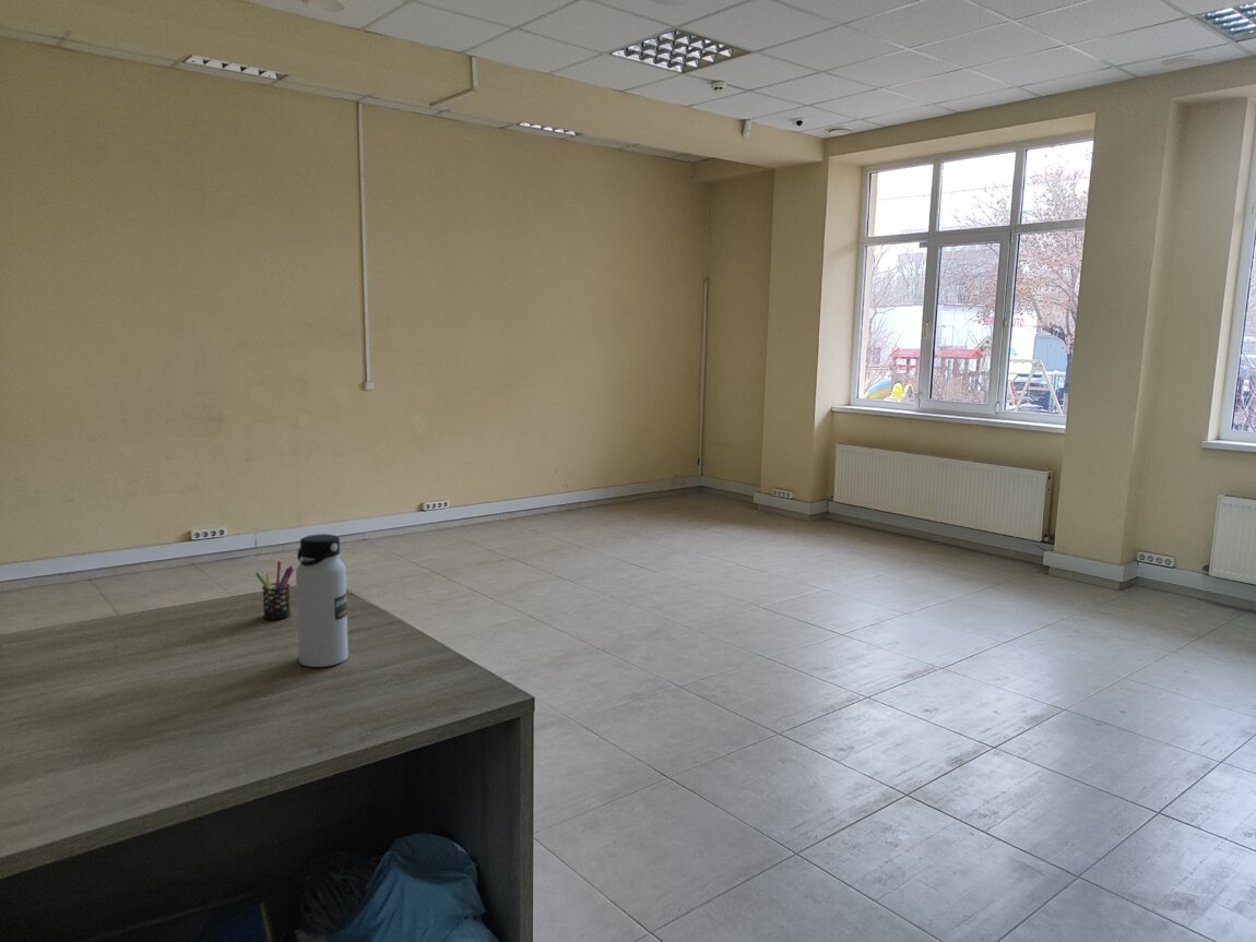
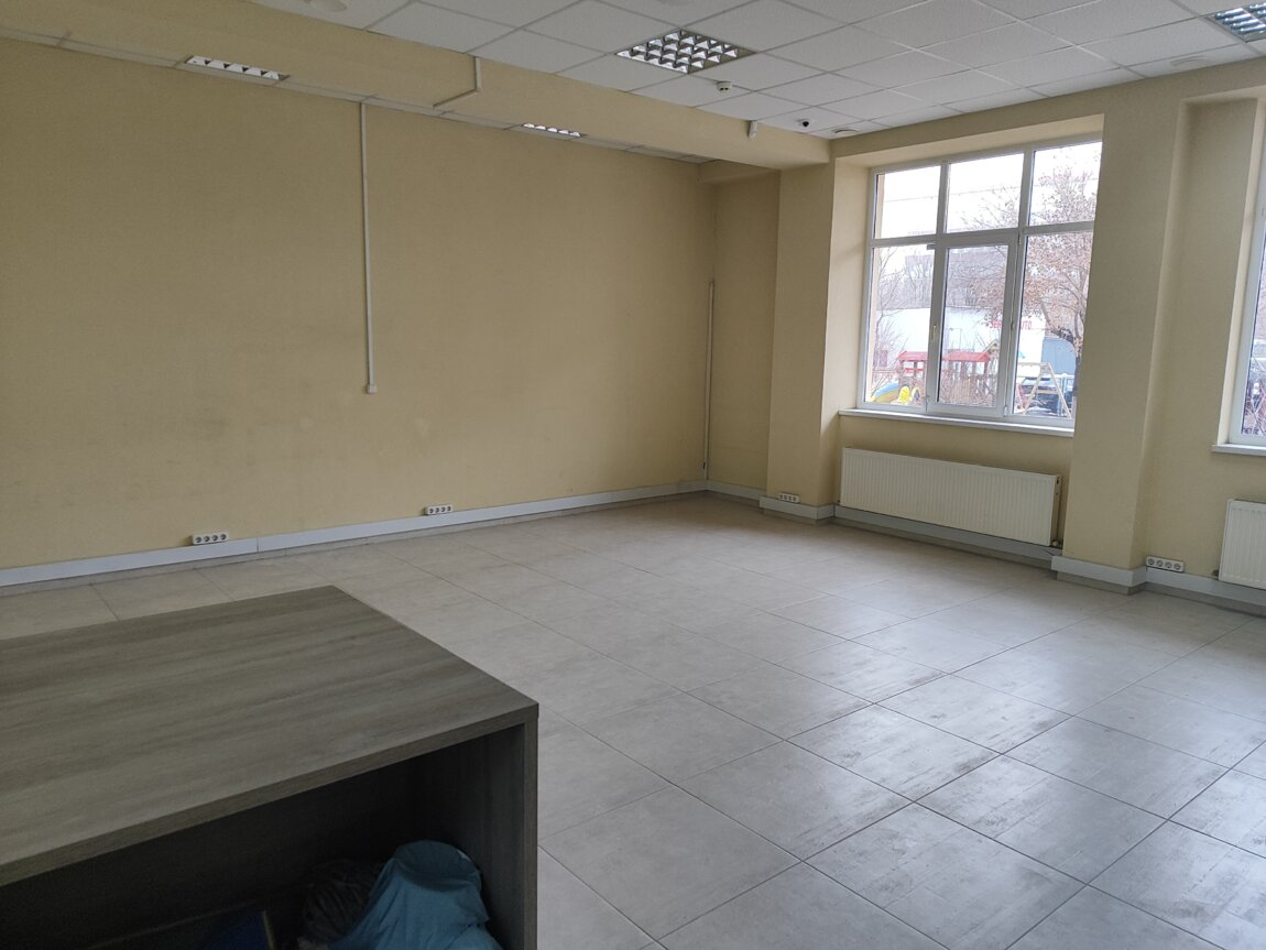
- water bottle [295,533,349,668]
- pen holder [254,560,295,620]
